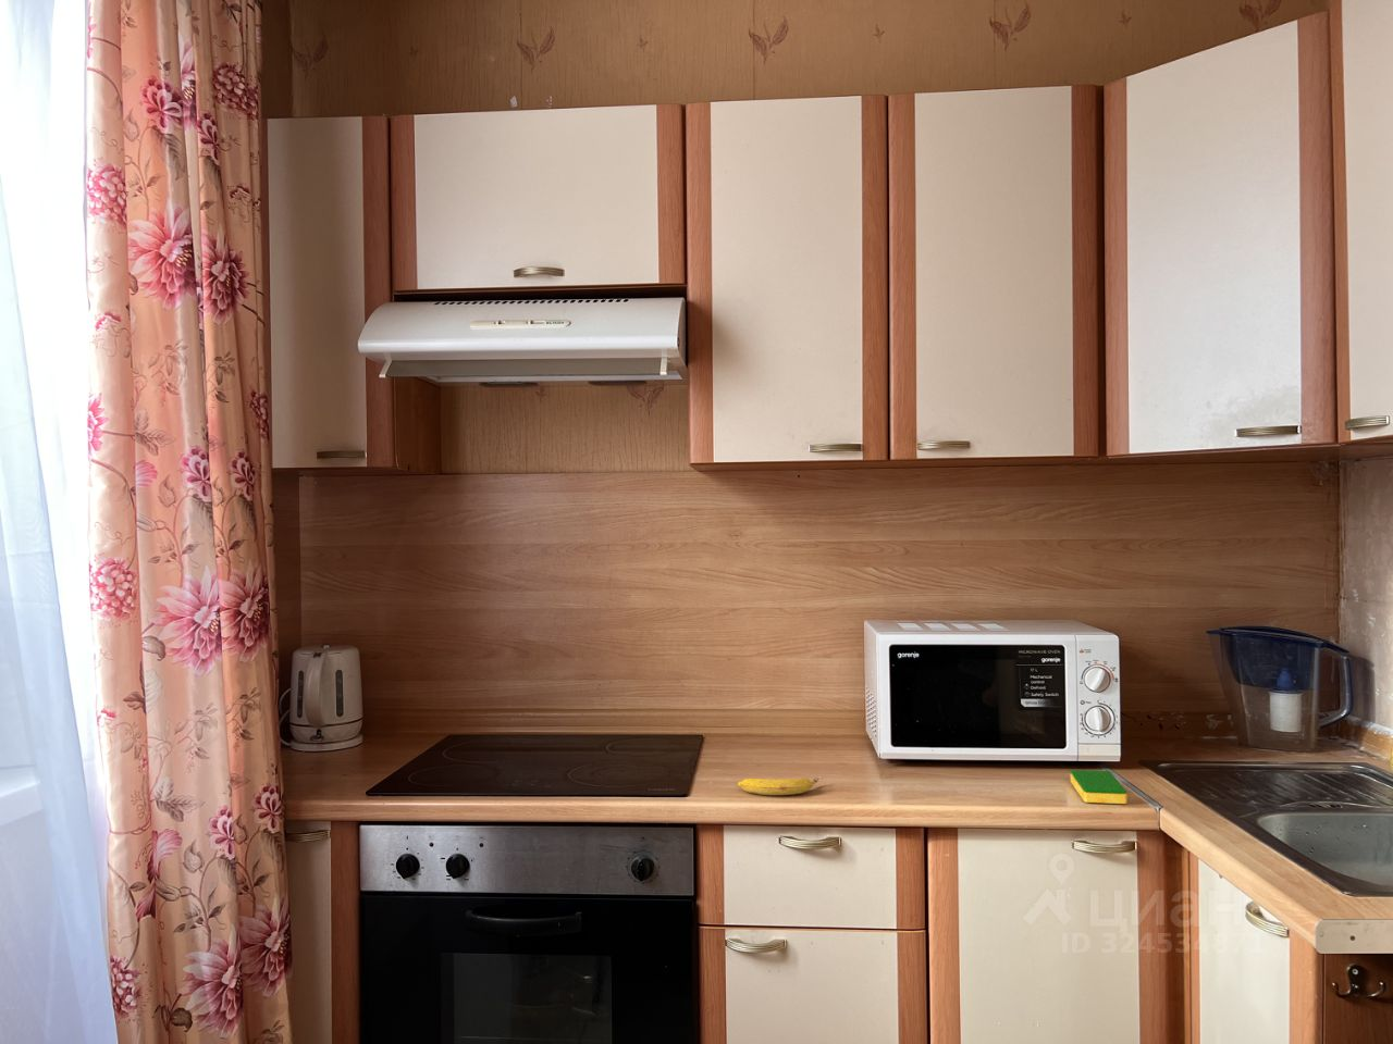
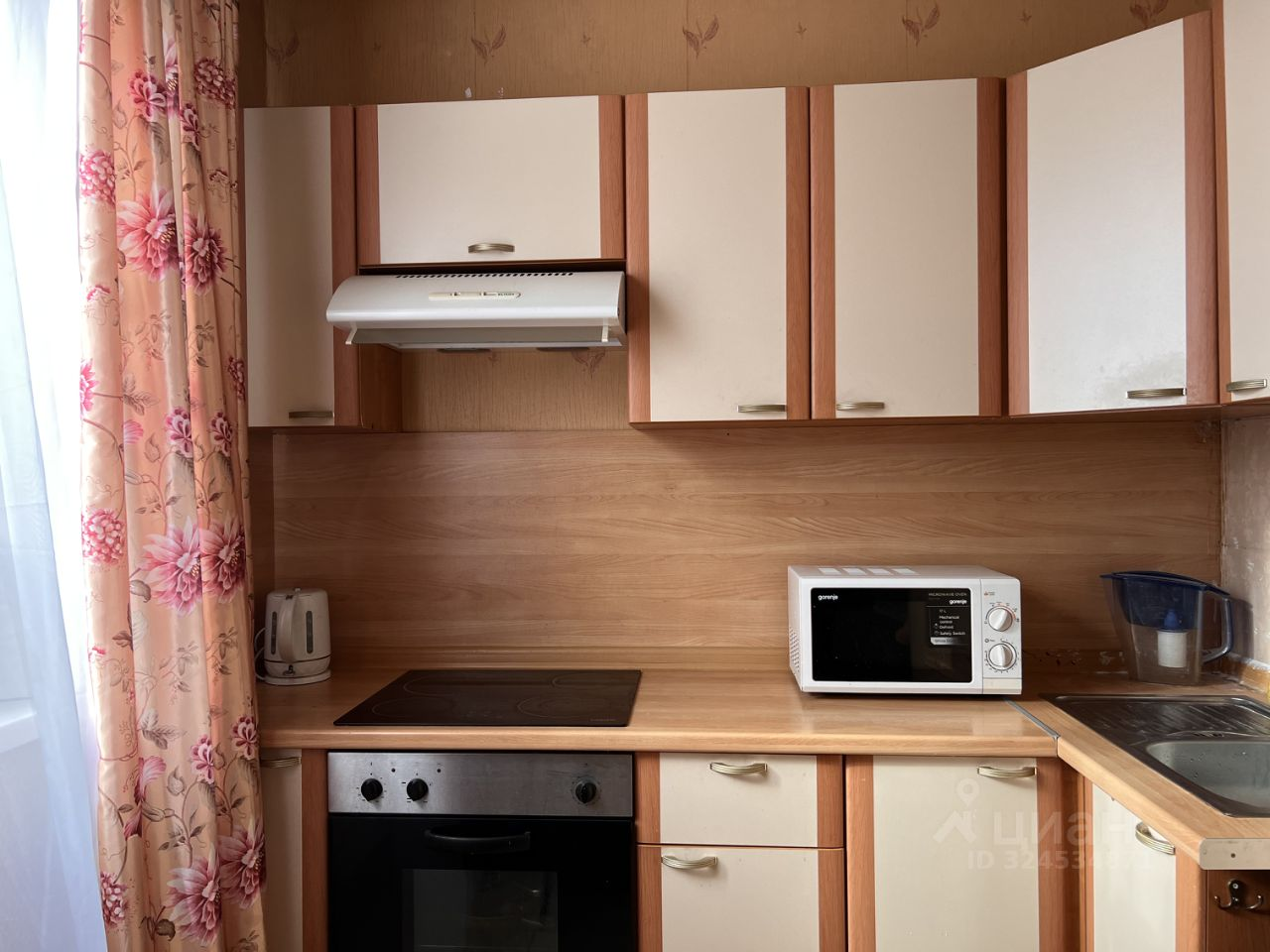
- banana [737,775,824,796]
- dish sponge [1069,769,1128,805]
